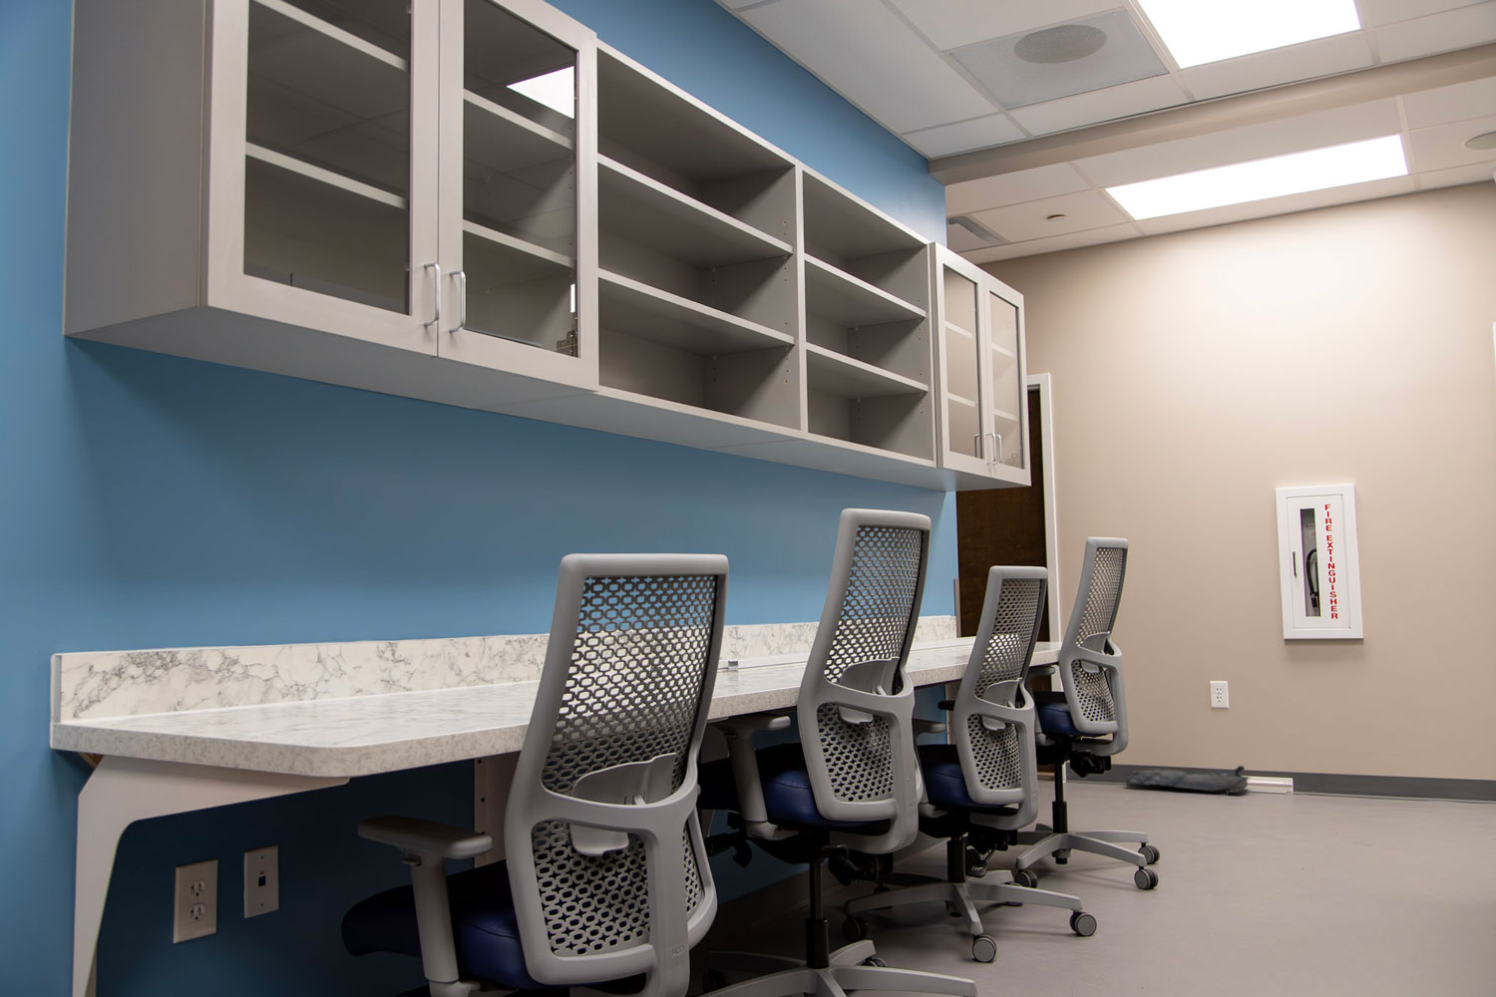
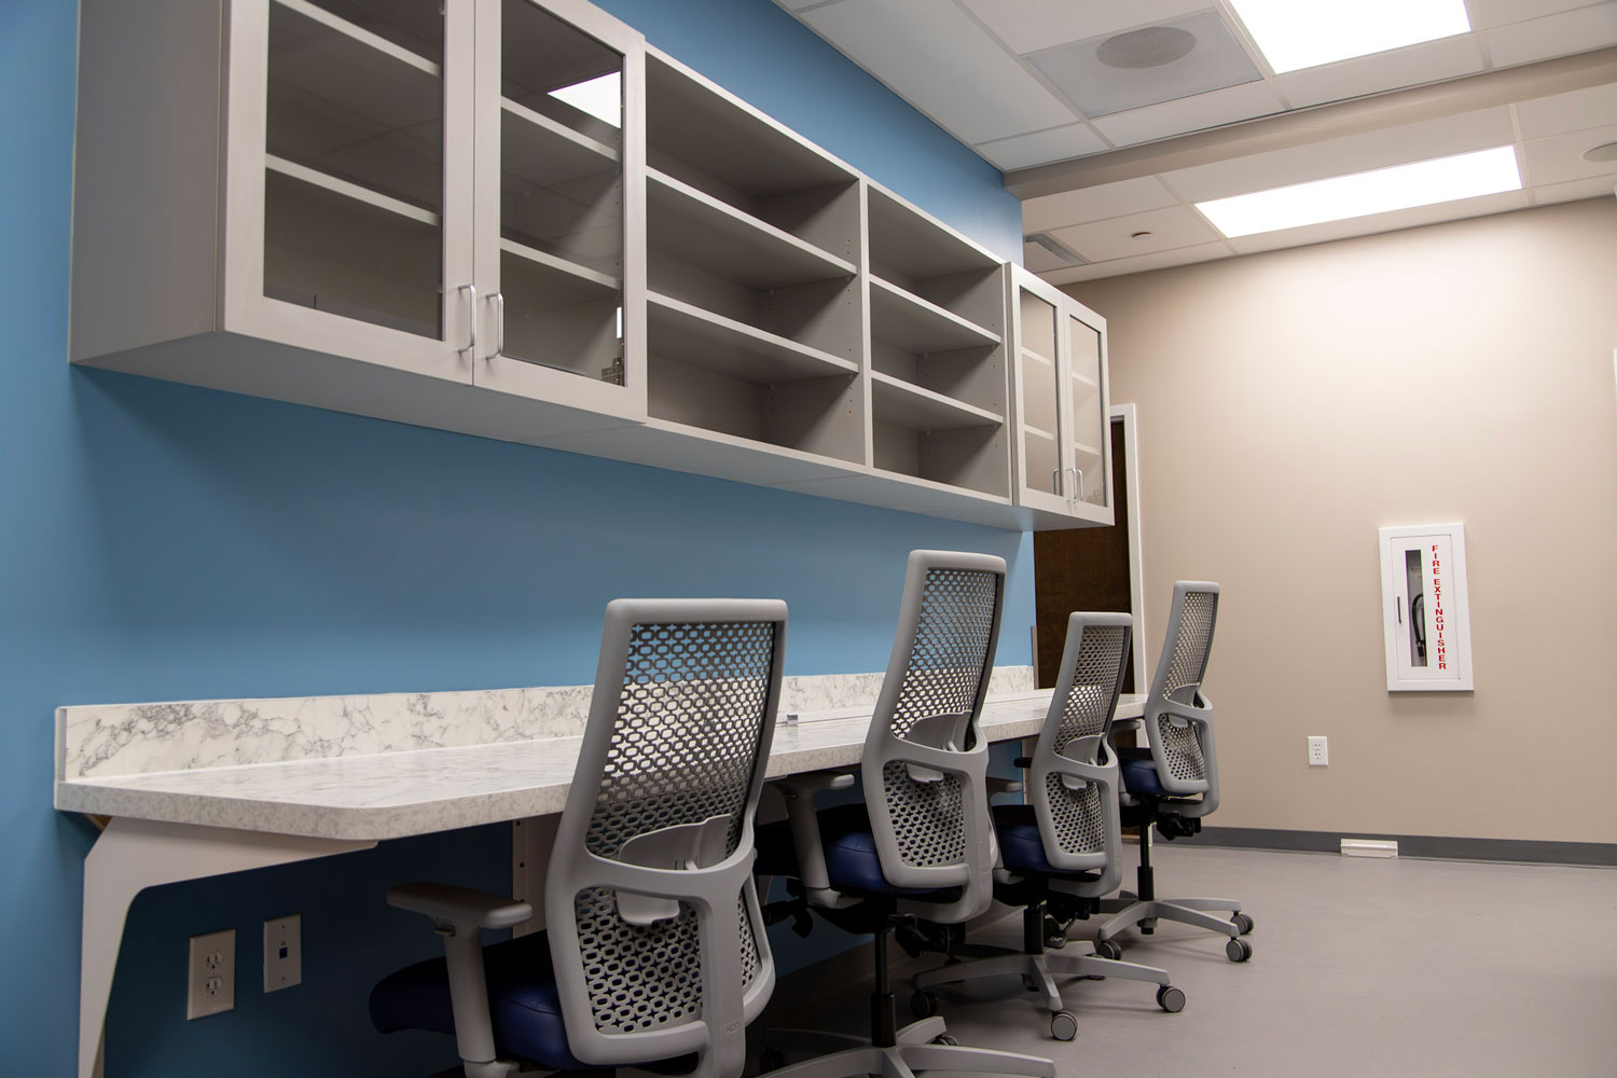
- backpack [1125,764,1251,797]
